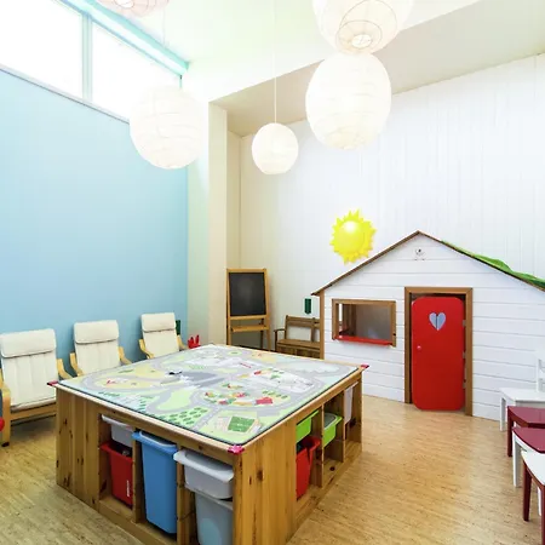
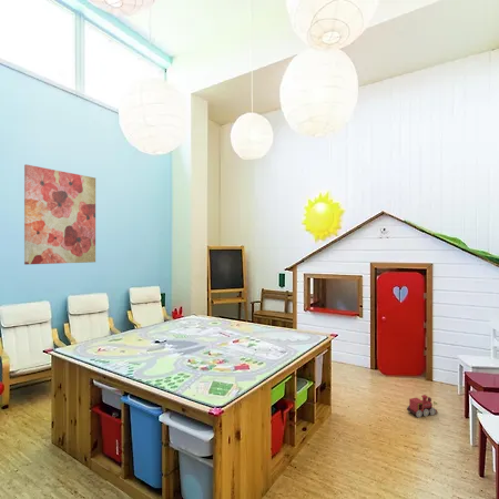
+ toy train [406,394,438,419]
+ wall art [23,163,96,266]
